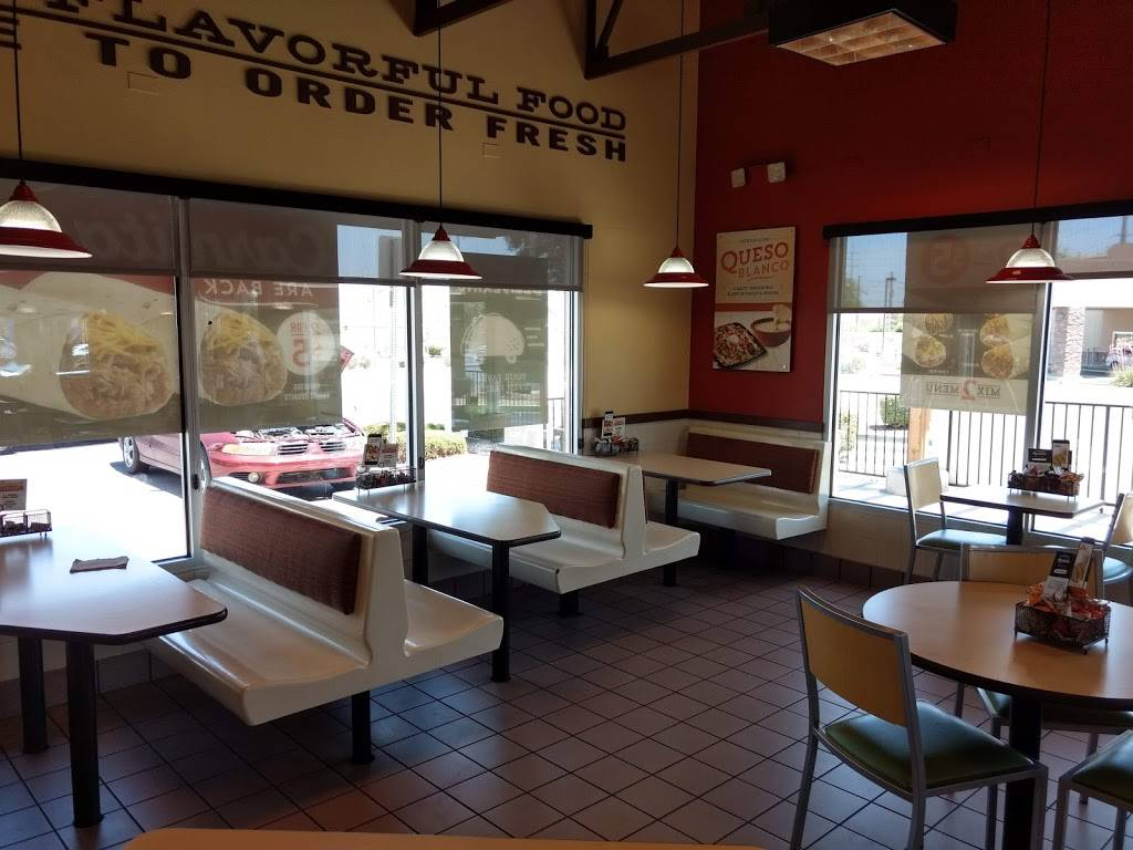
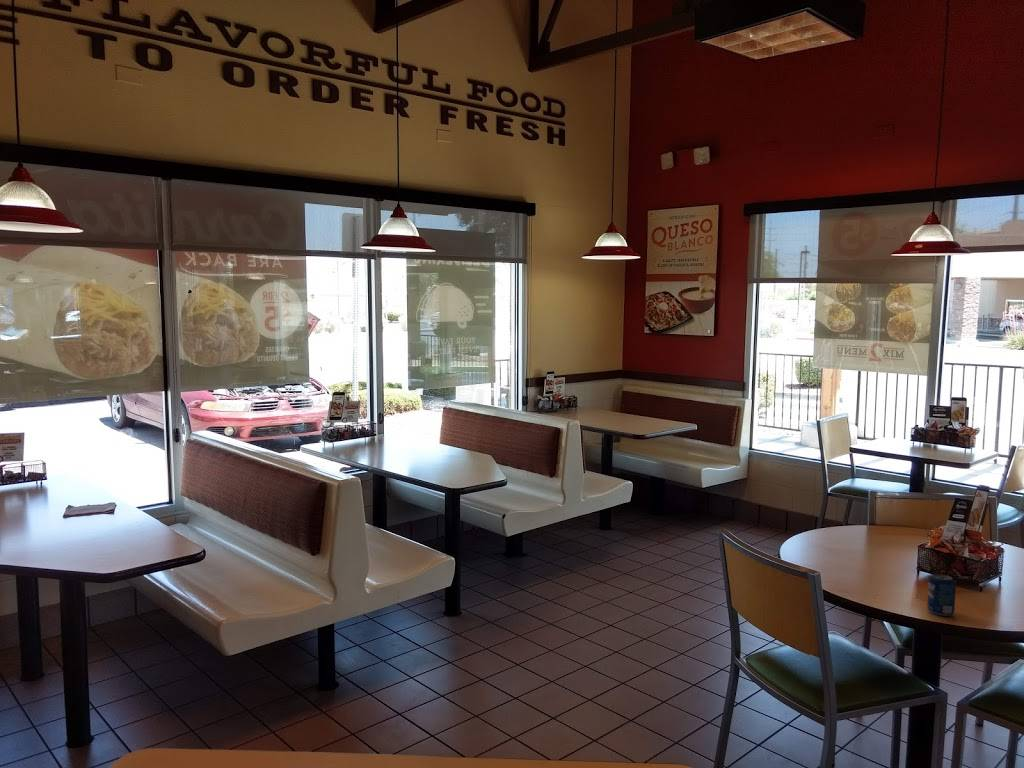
+ beverage can [926,573,957,617]
